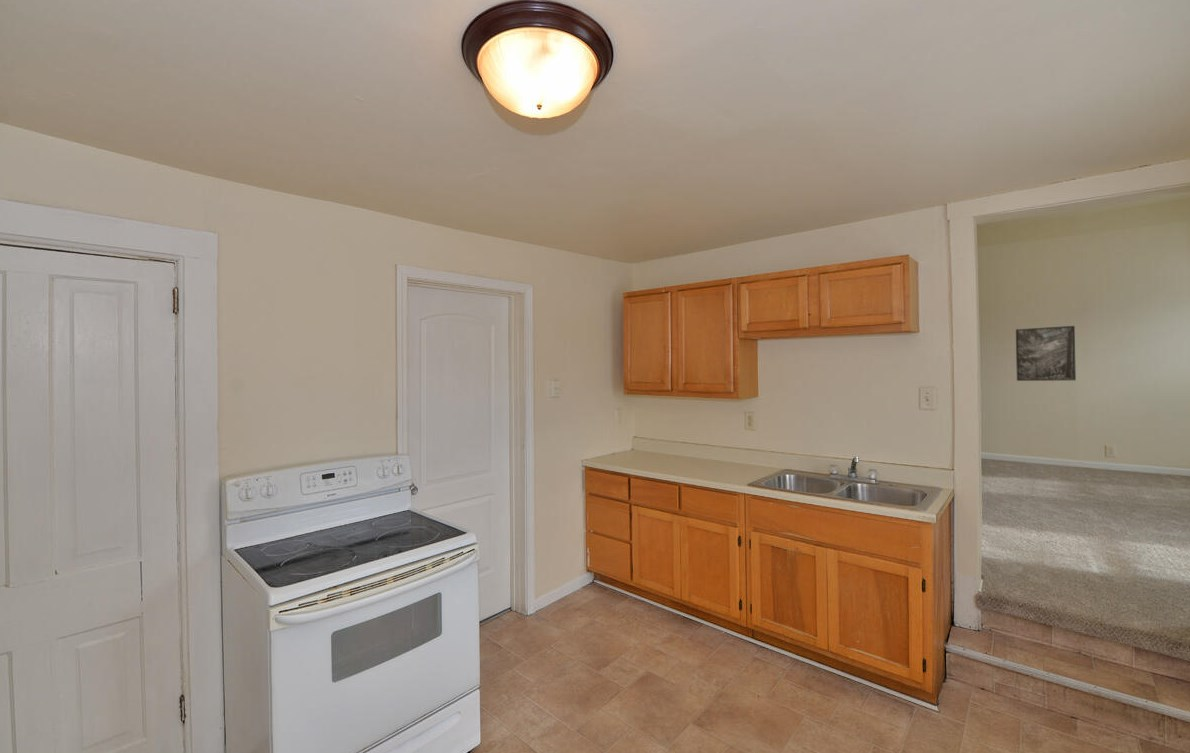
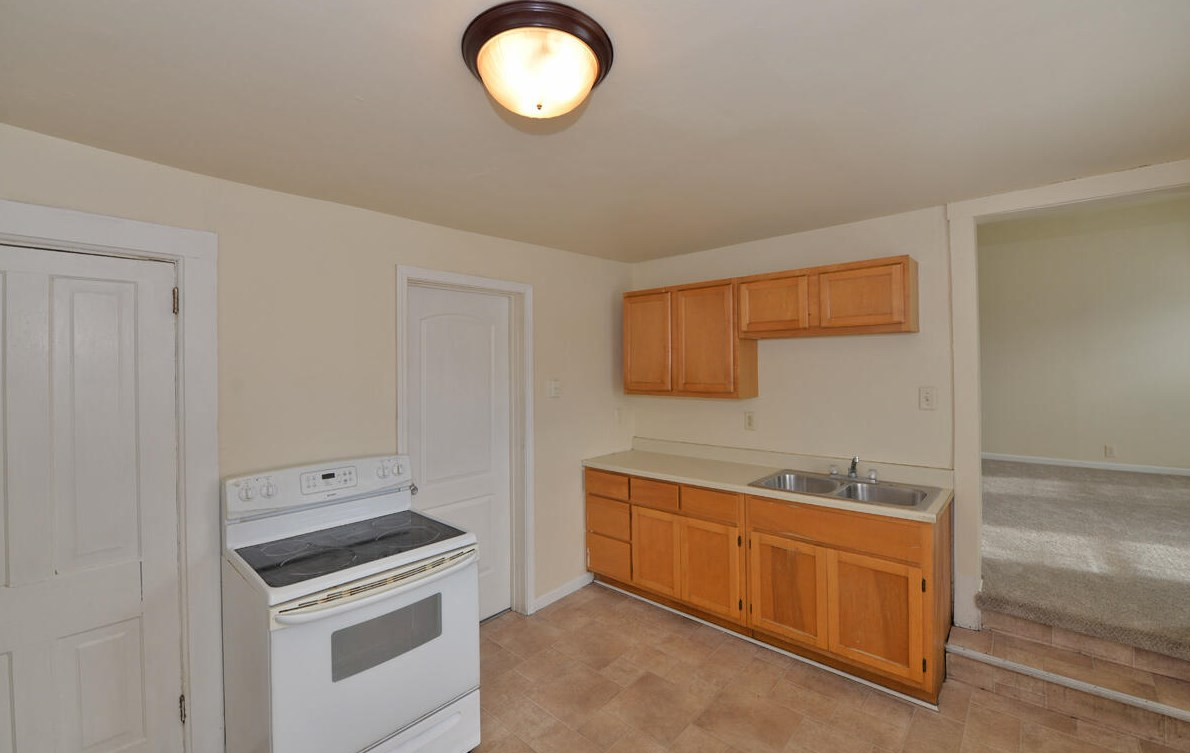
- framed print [1015,325,1077,382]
